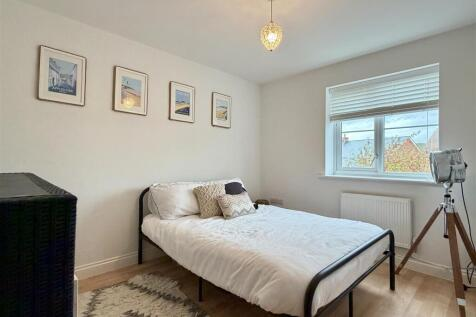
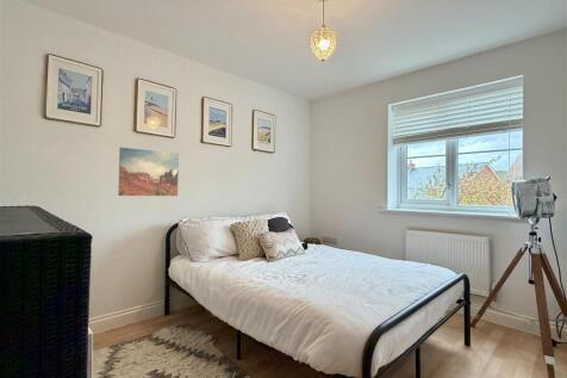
+ wall art [117,145,180,197]
